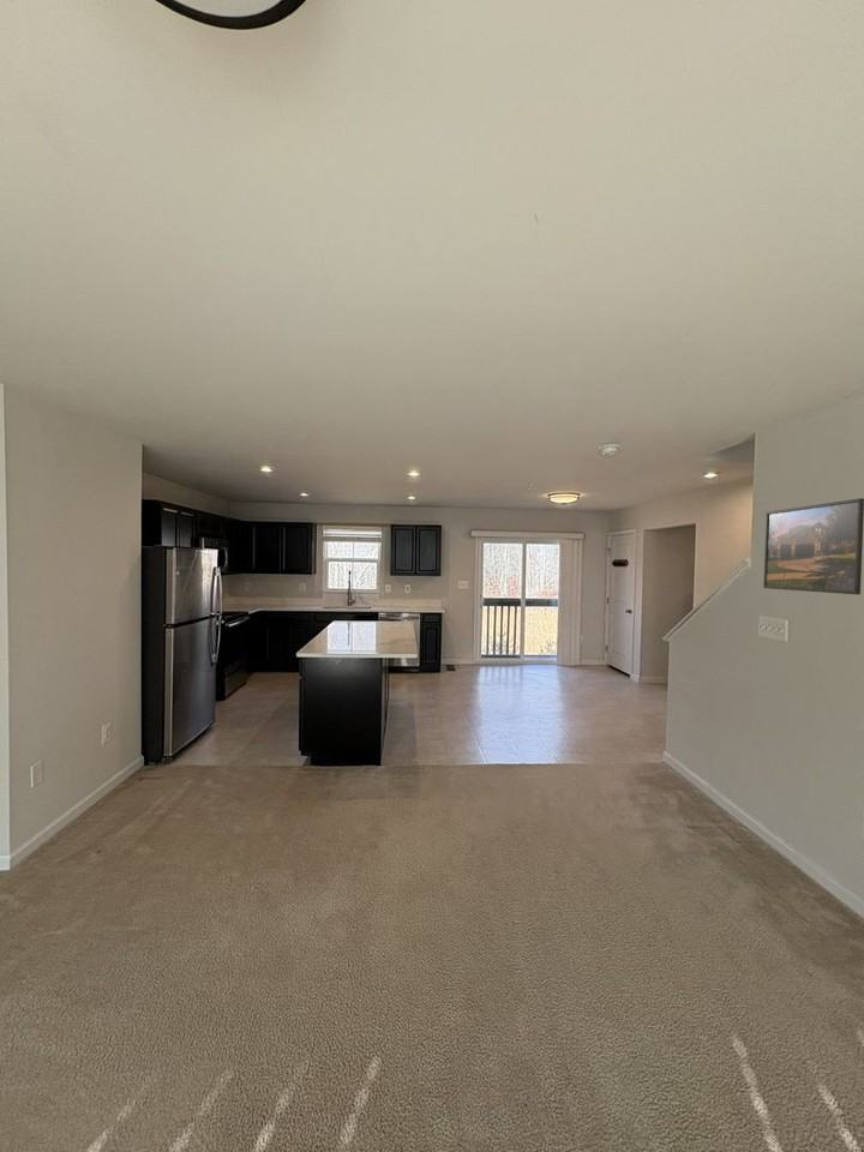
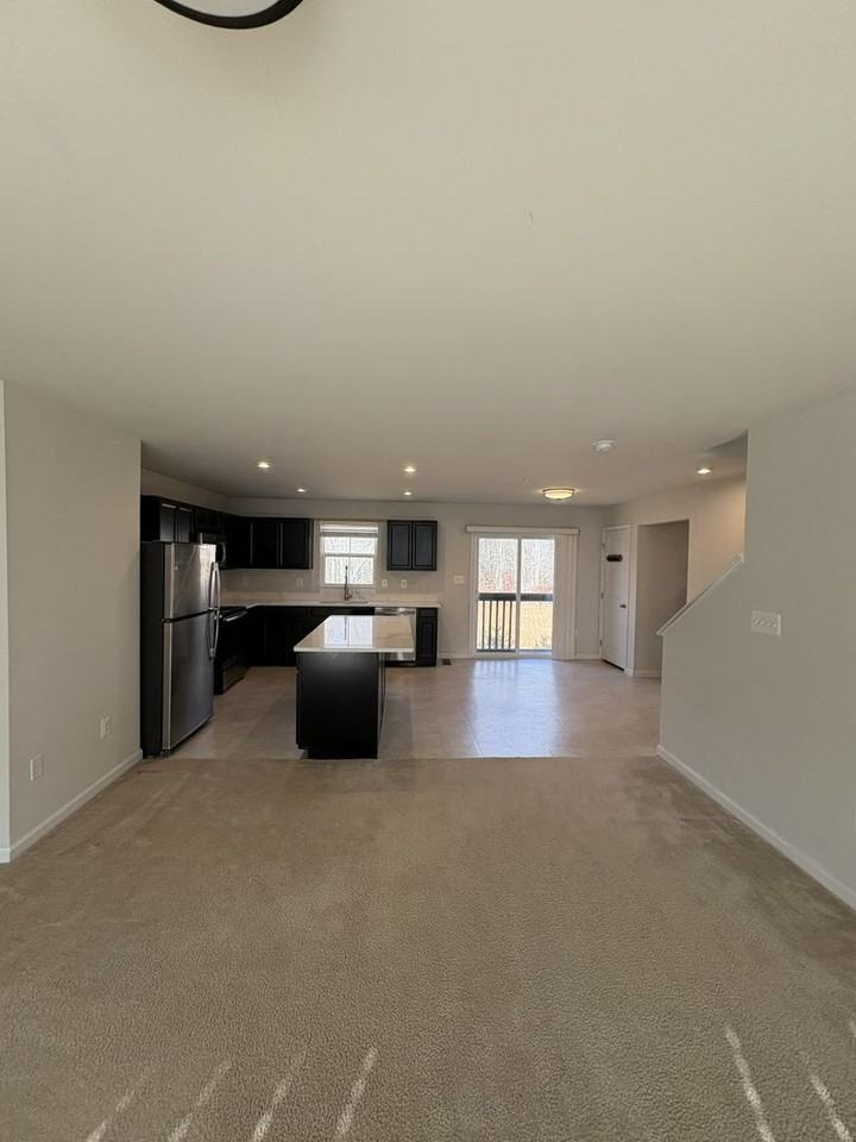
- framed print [762,497,864,596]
